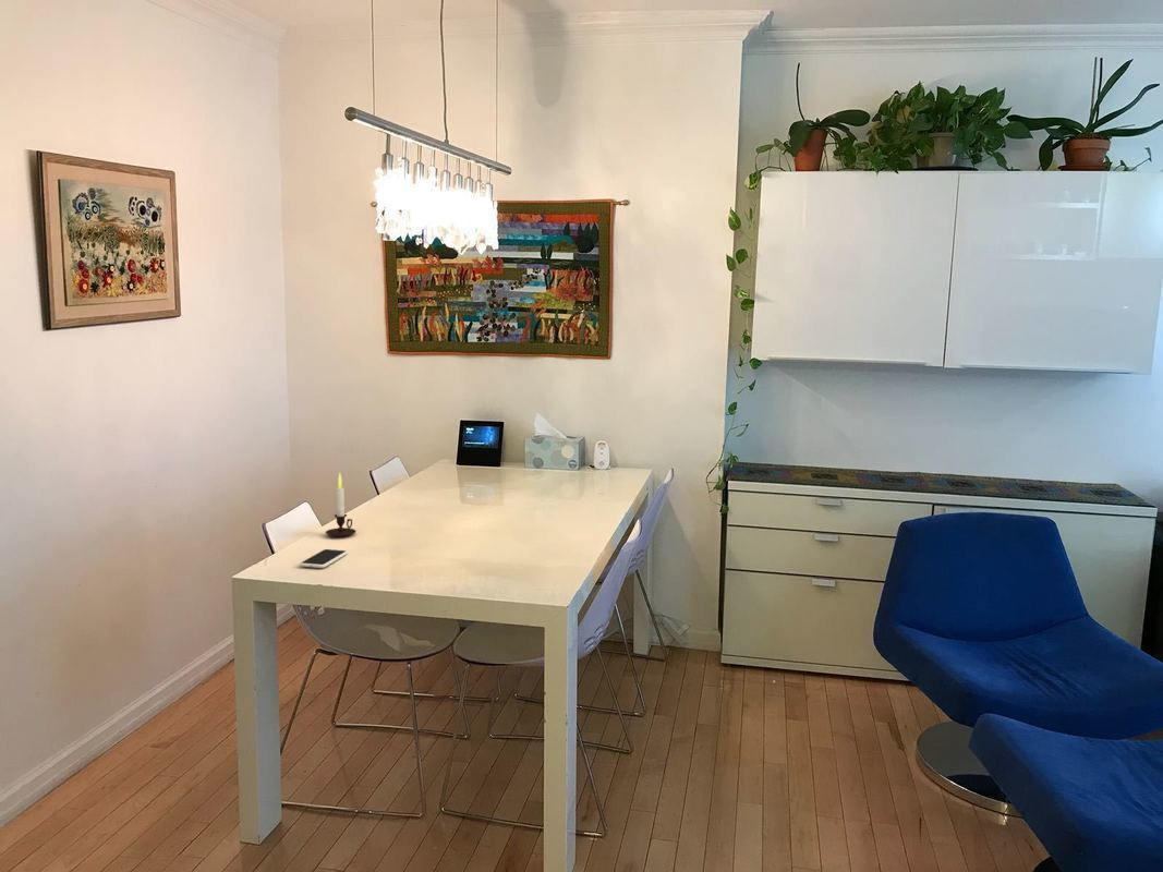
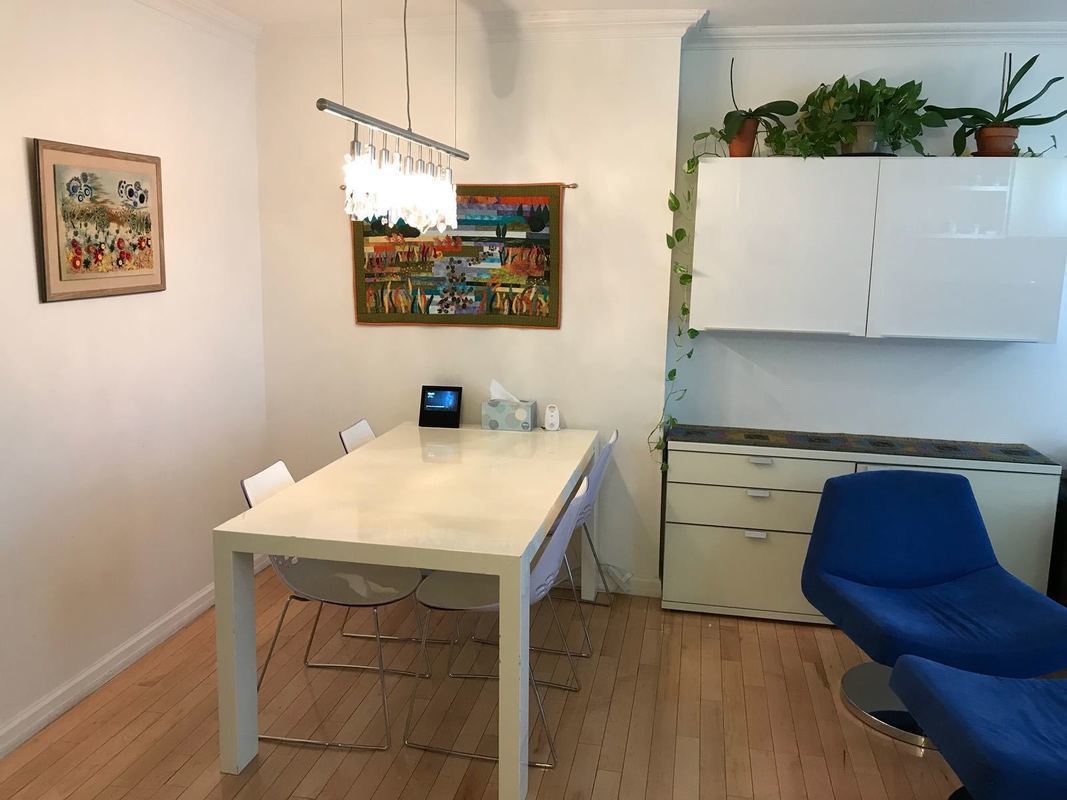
- candle [325,472,356,537]
- smartphone [299,548,349,569]
